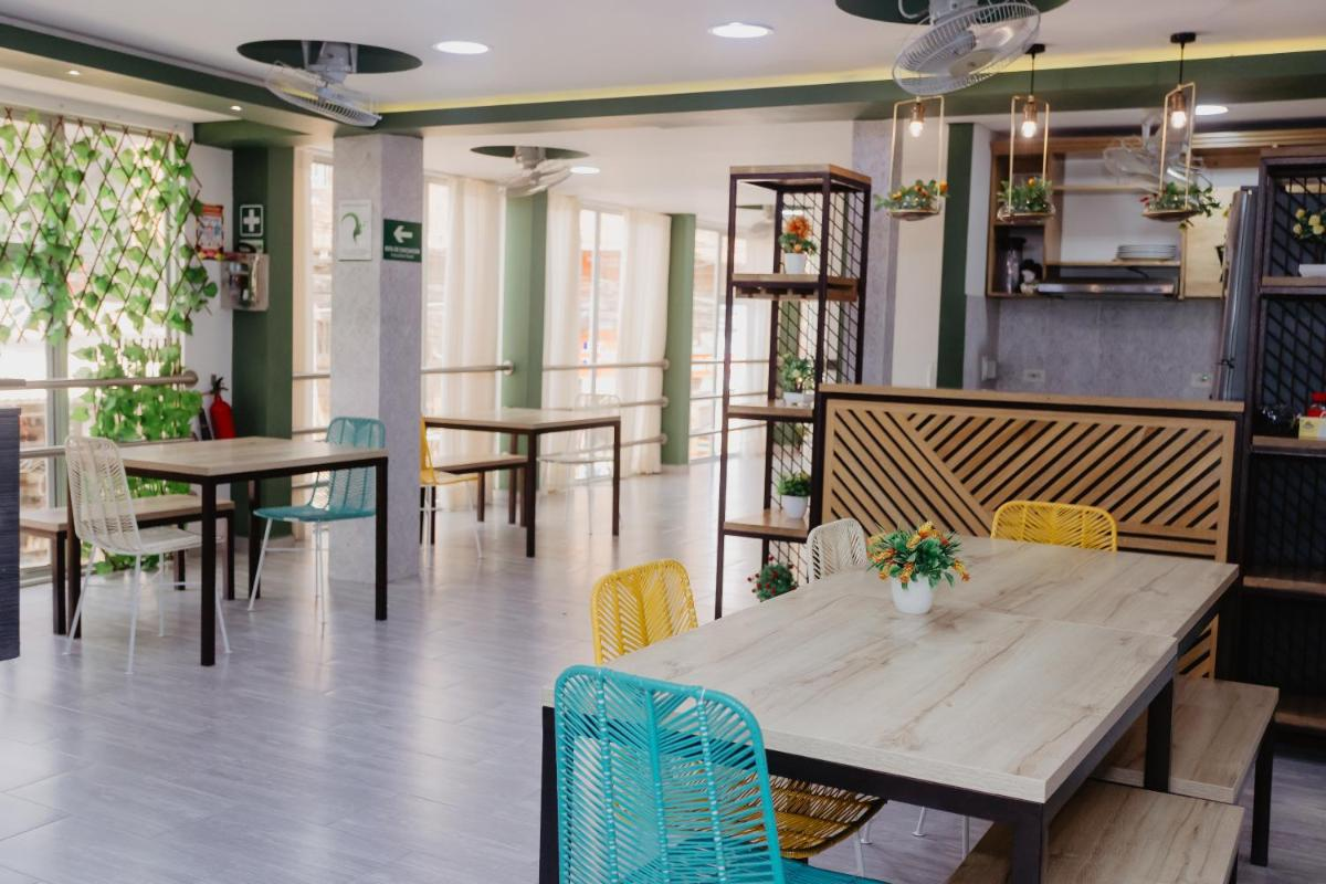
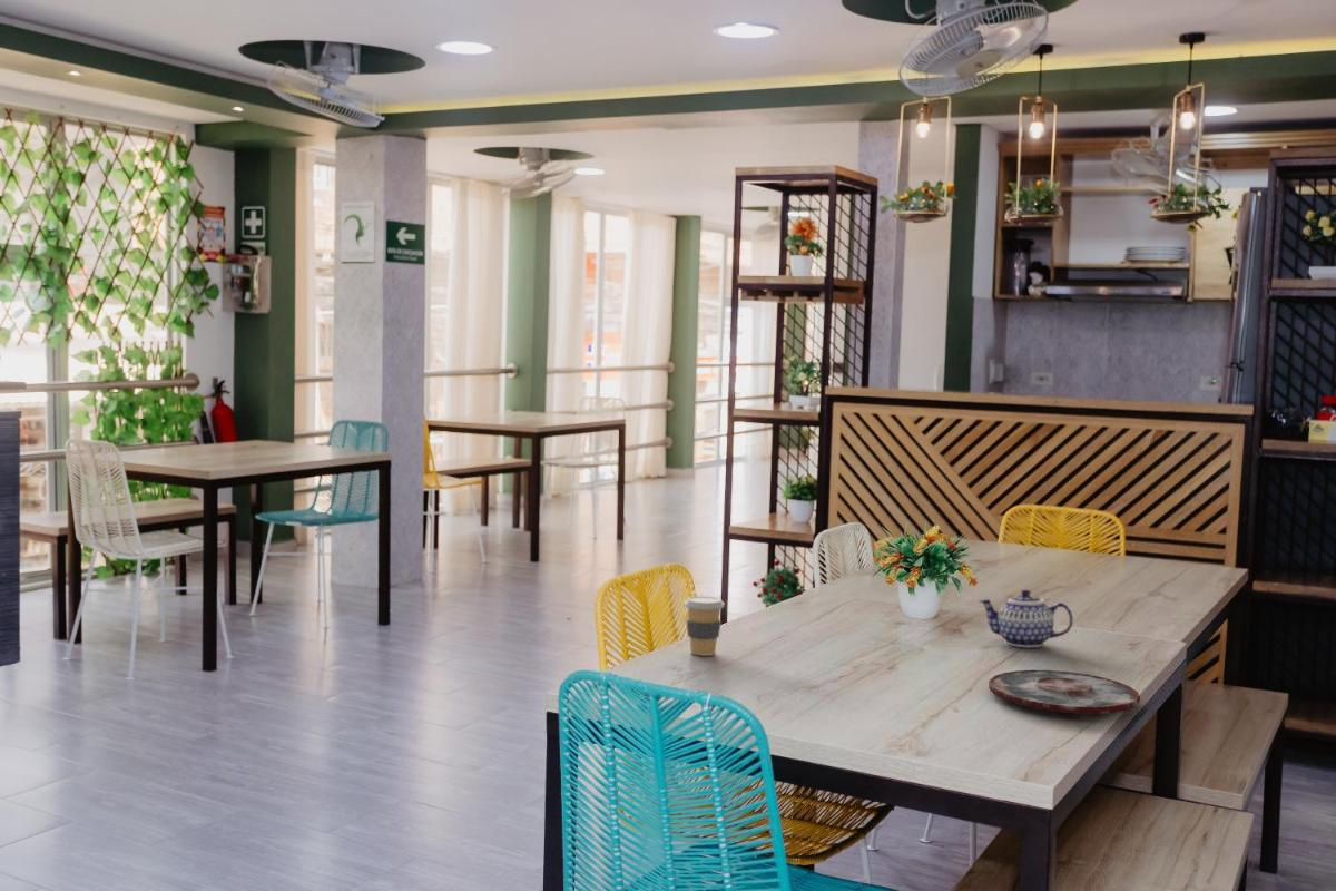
+ teapot [978,588,1074,648]
+ coffee cup [684,595,726,657]
+ plate [988,669,1141,715]
